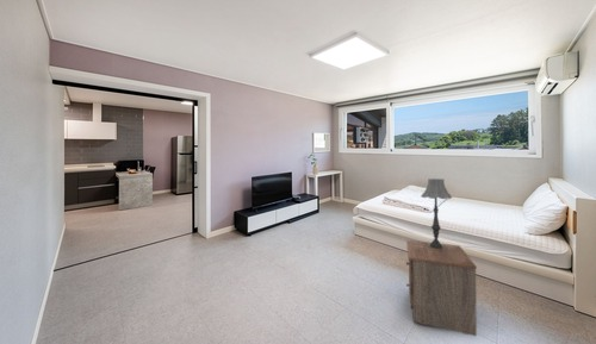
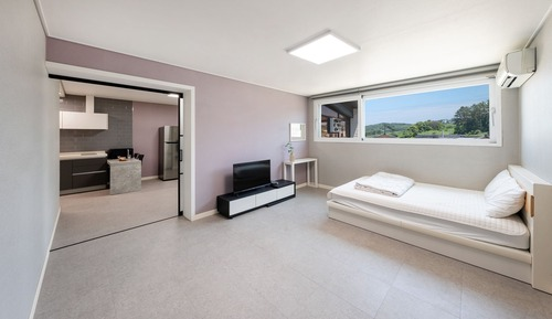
- nightstand [405,239,478,337]
- table lamp [420,177,453,249]
